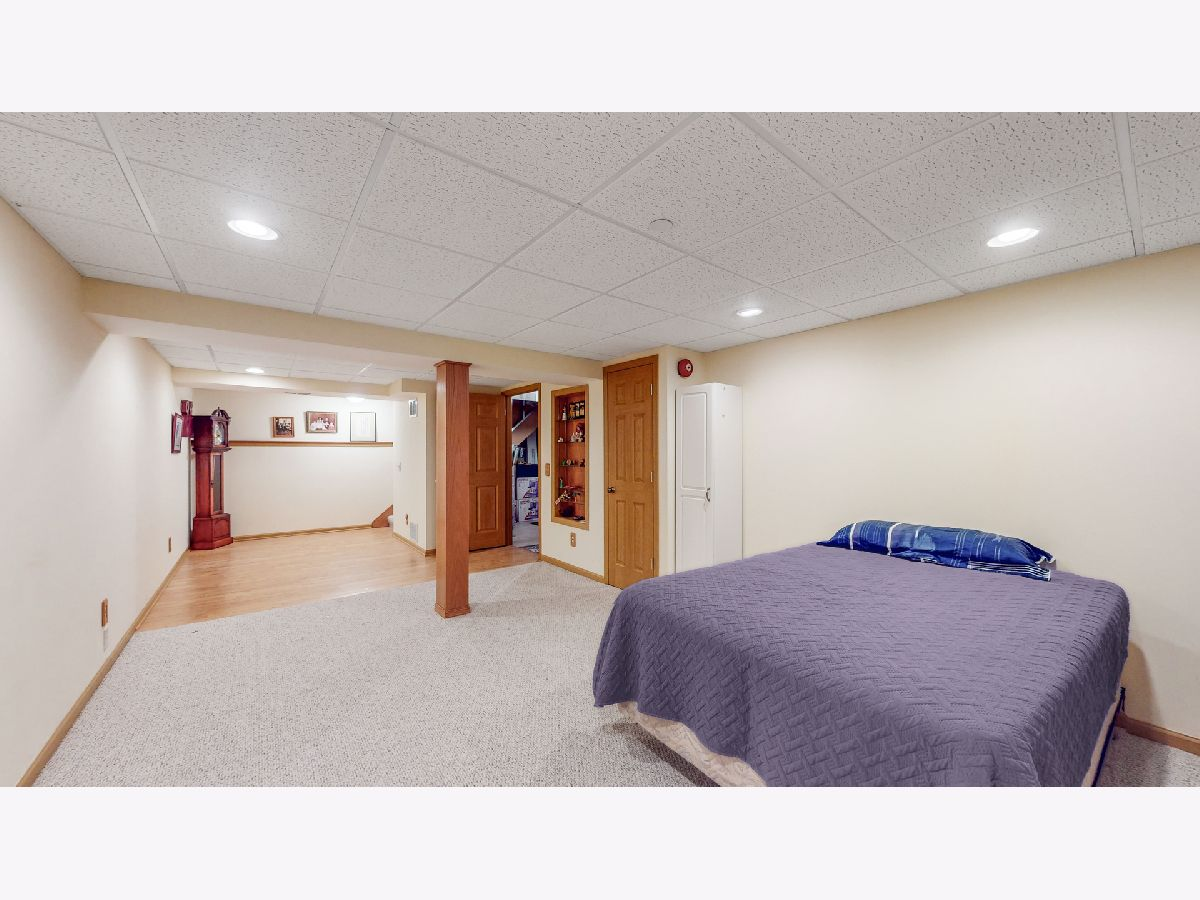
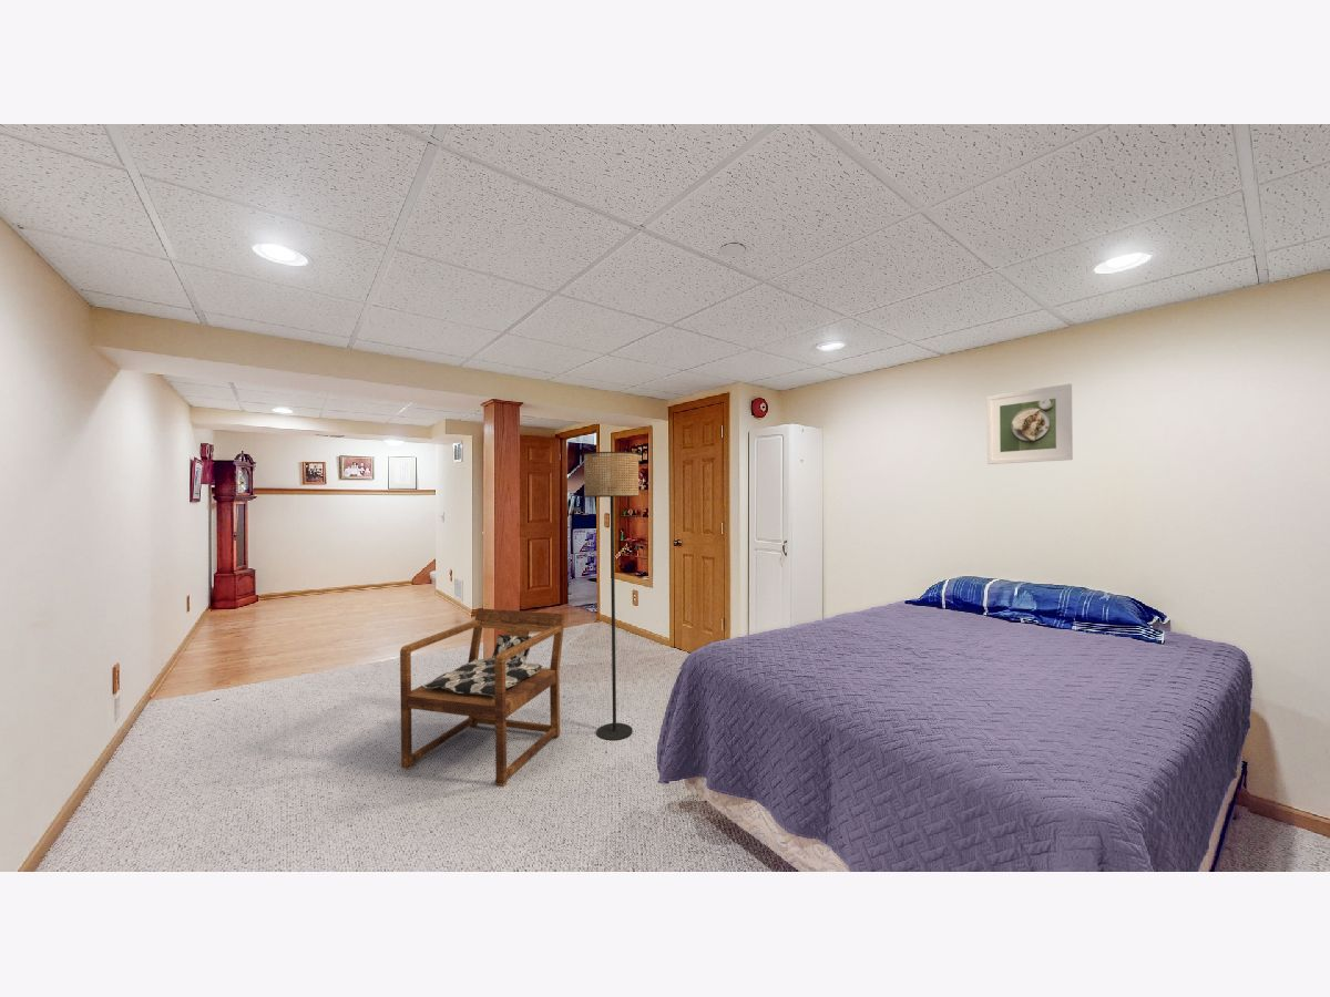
+ floor lamp [583,451,641,741]
+ armchair [399,608,566,788]
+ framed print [985,382,1074,465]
